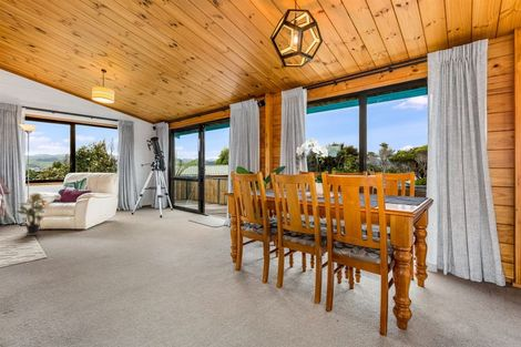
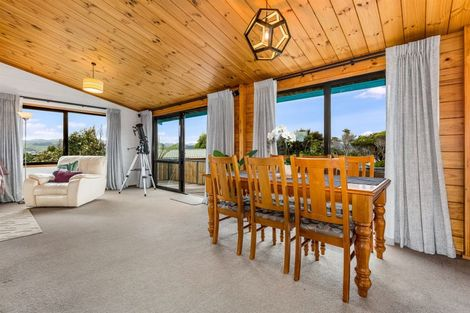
- potted plant [16,192,49,237]
